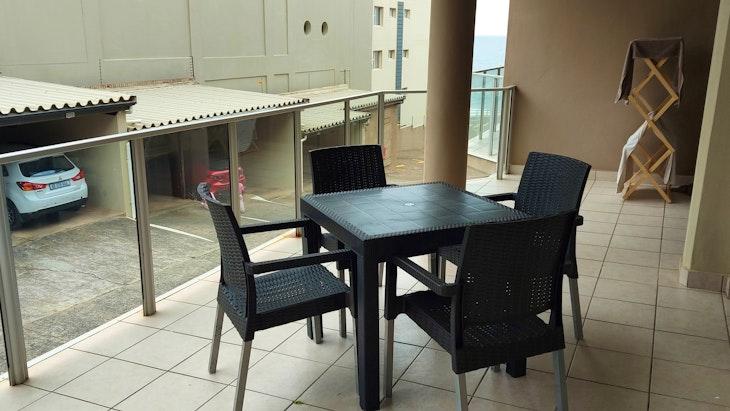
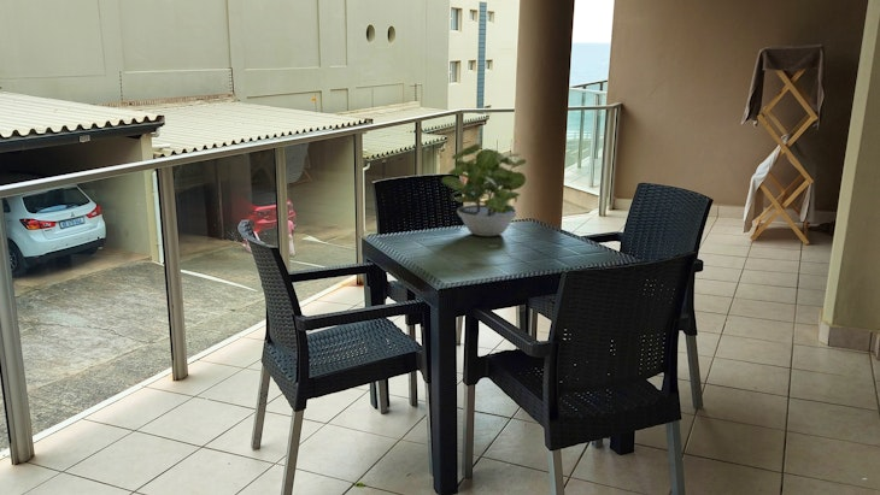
+ potted plant [440,142,527,237]
